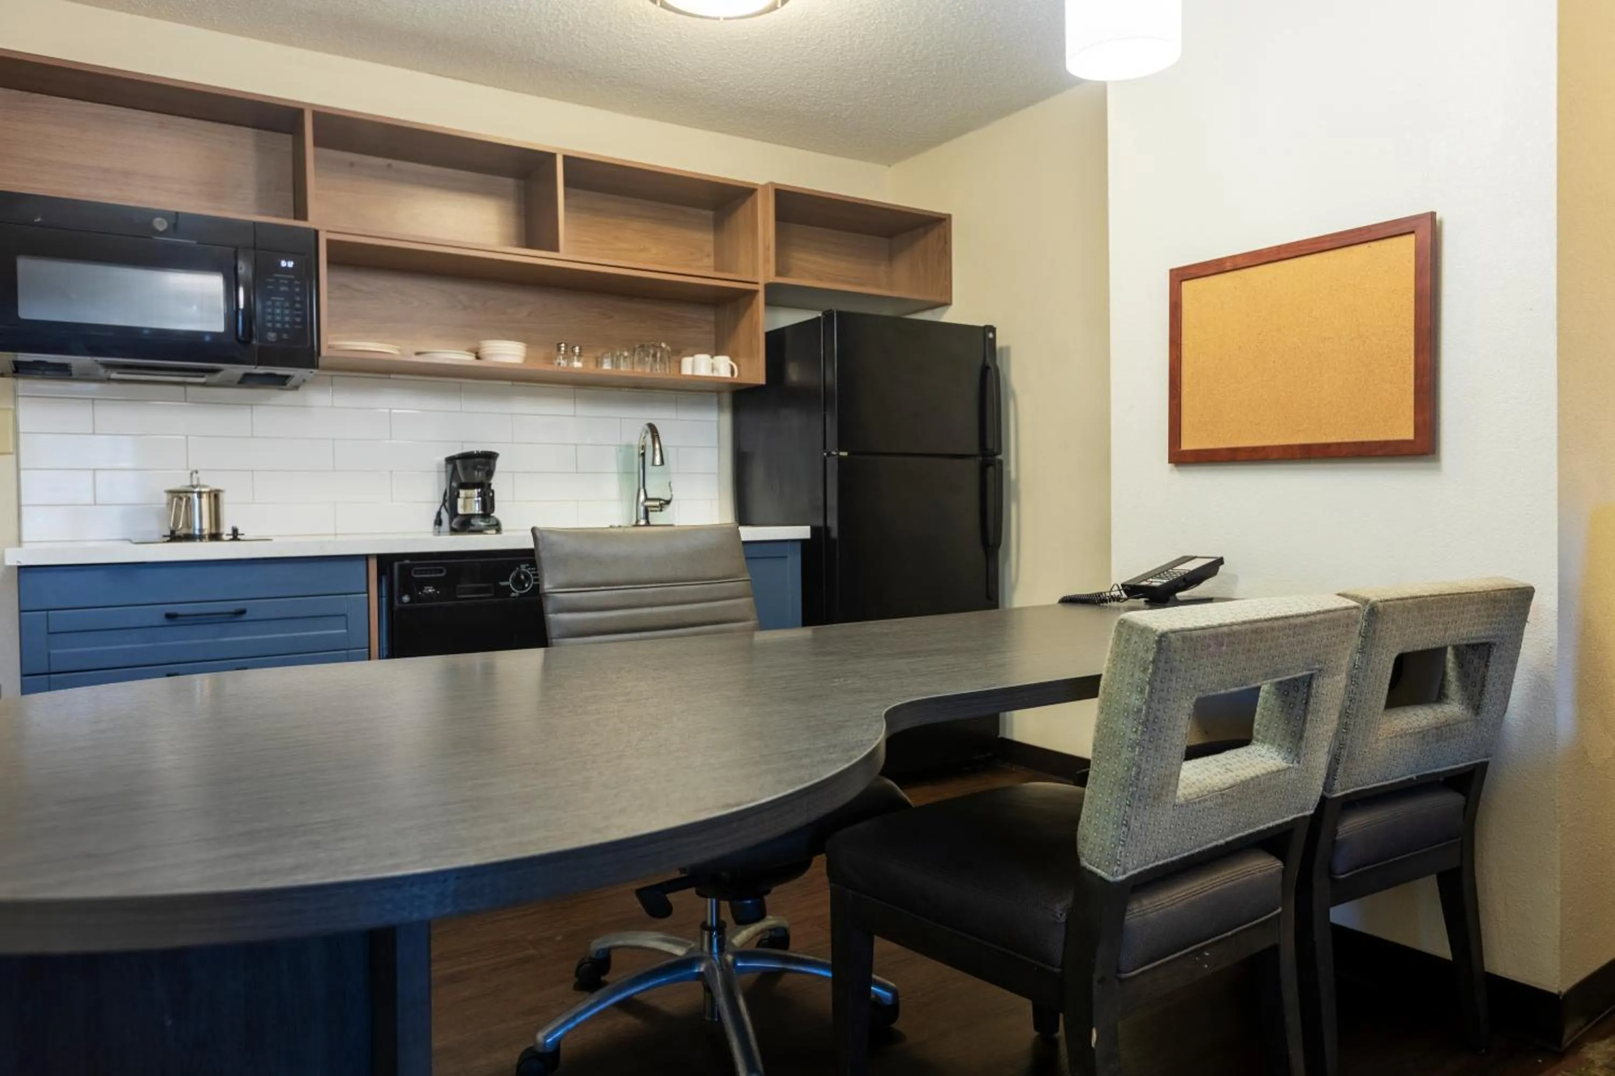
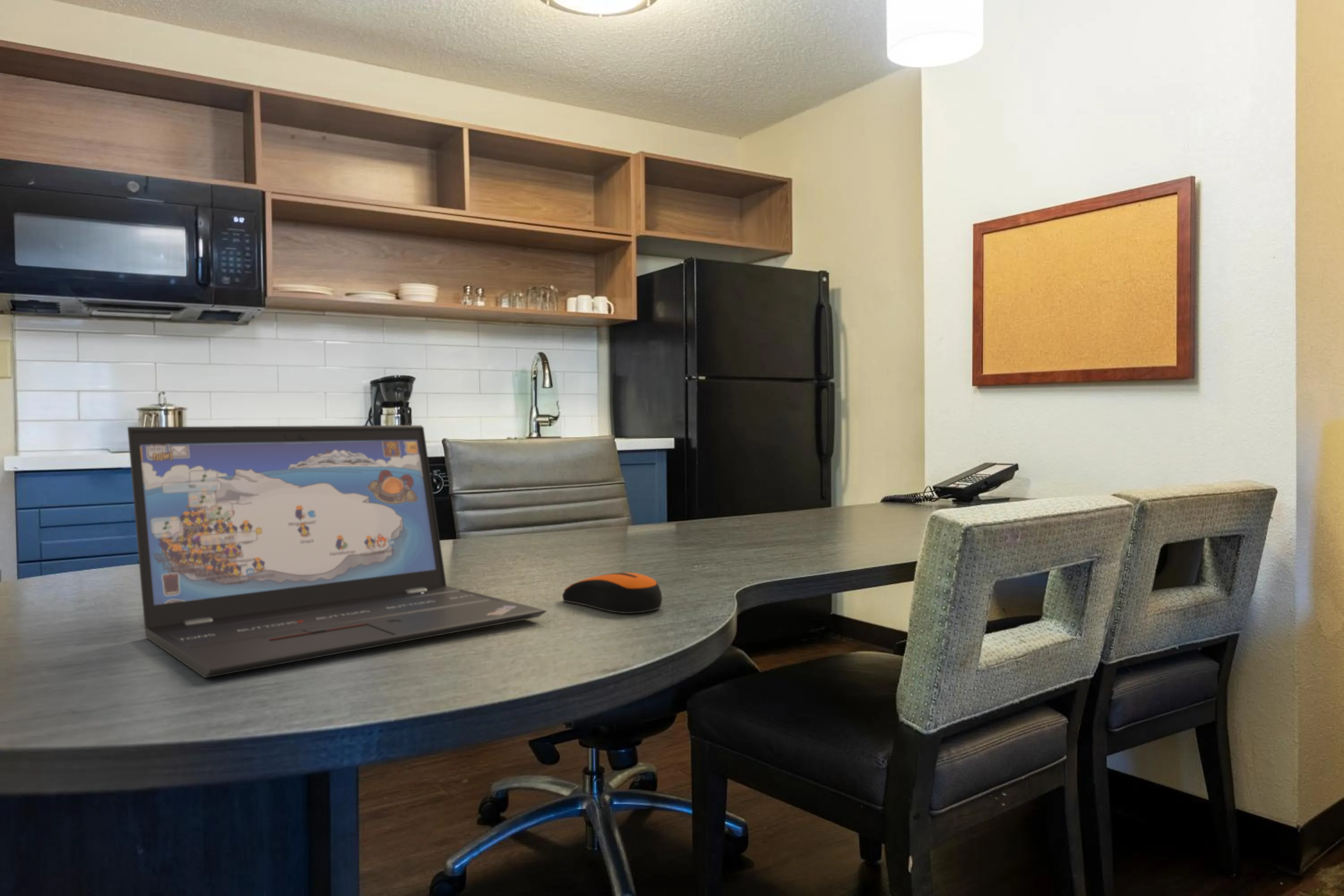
+ computer mouse [562,572,663,614]
+ laptop [127,425,547,678]
